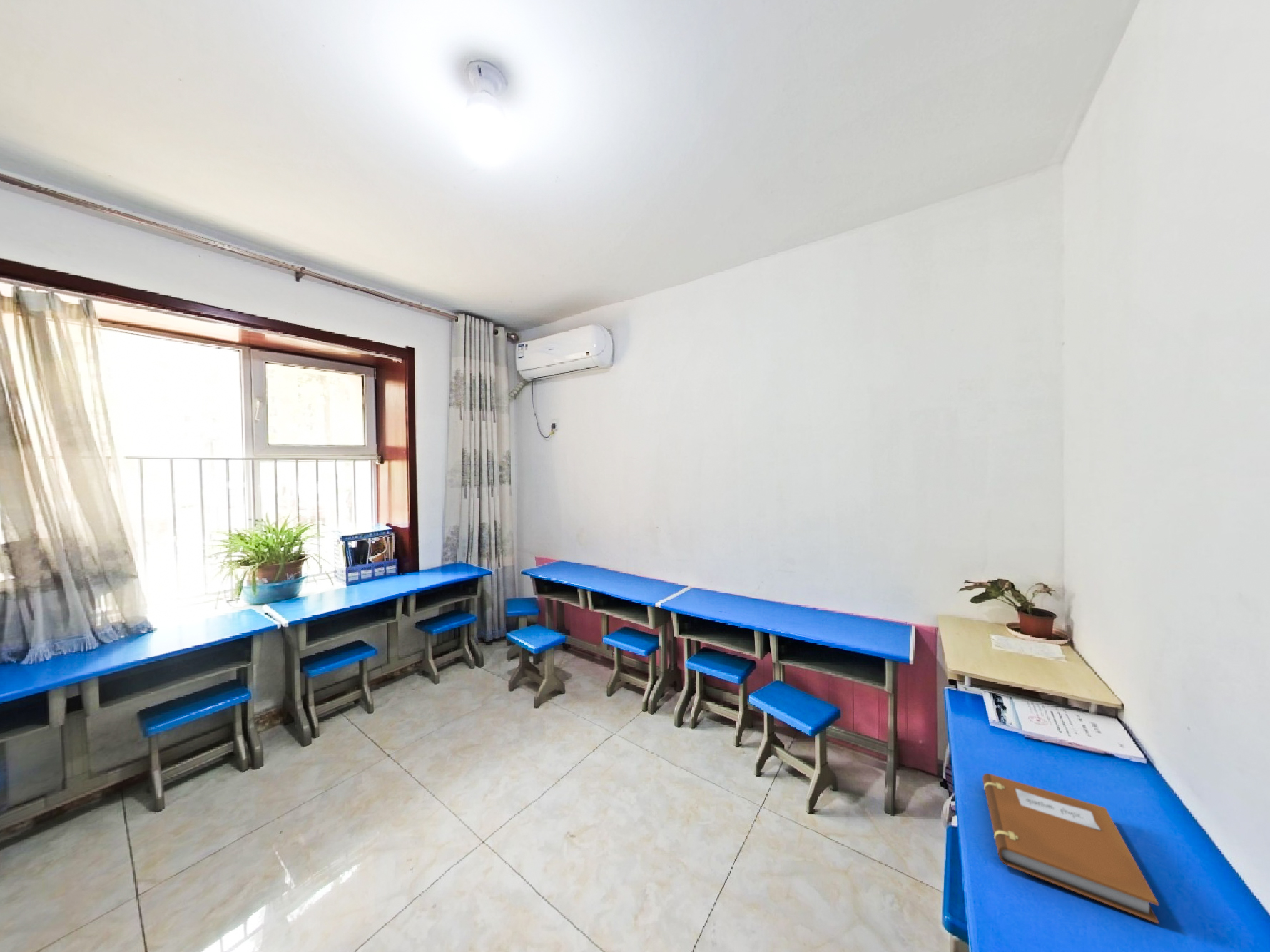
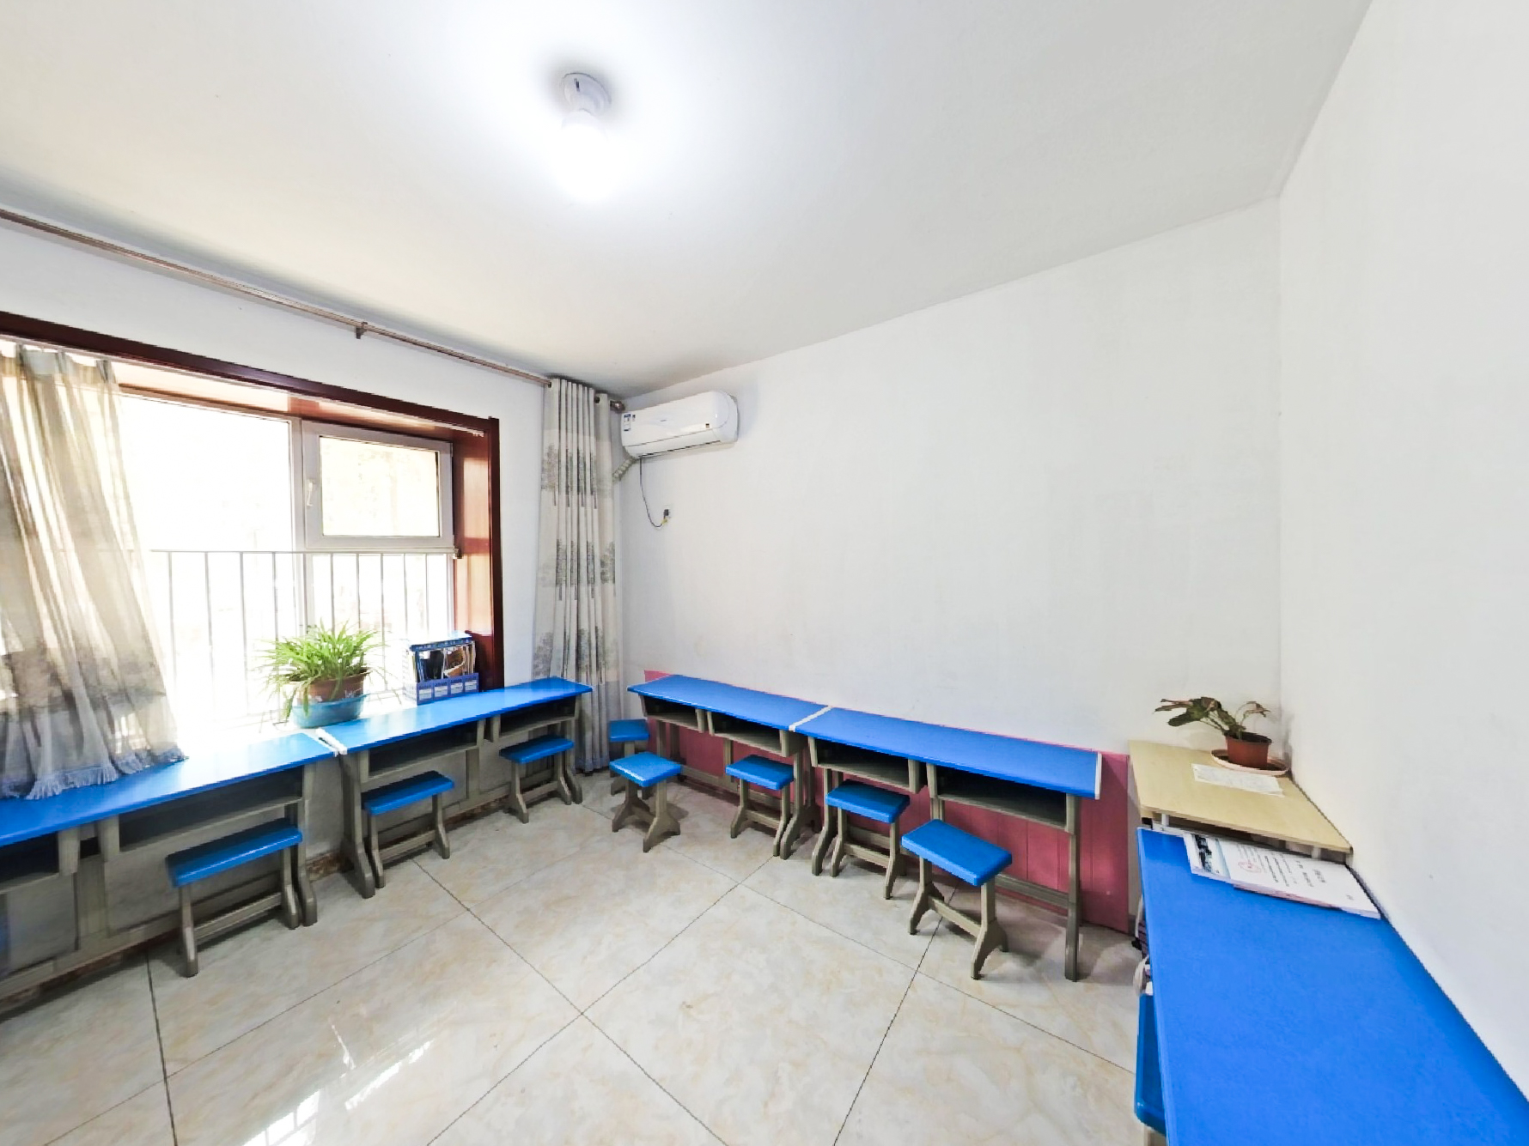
- notebook [982,773,1159,925]
